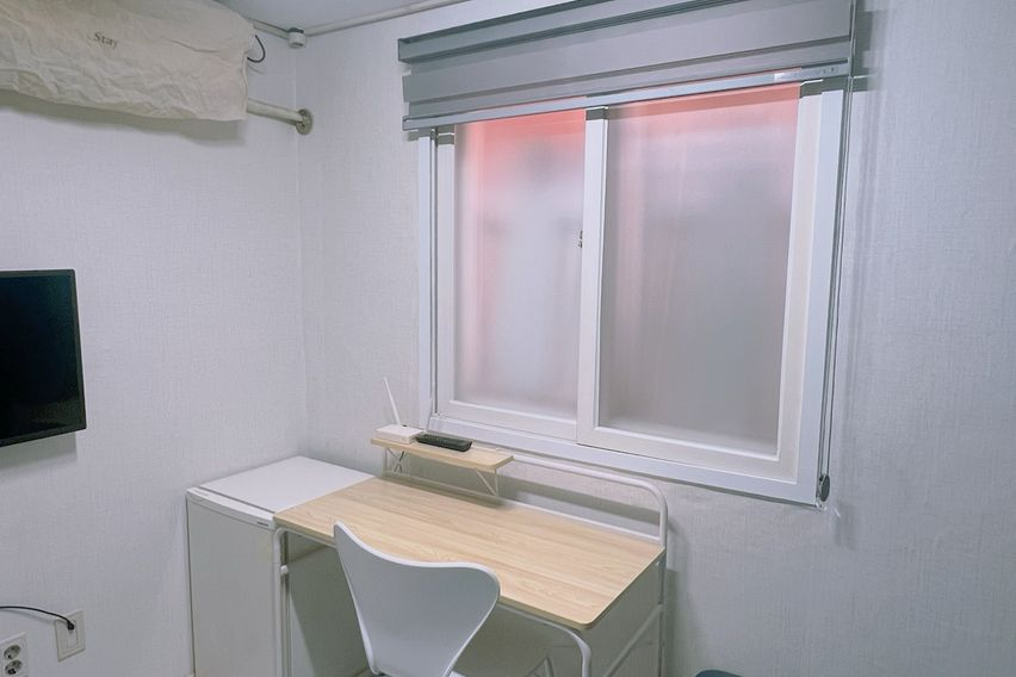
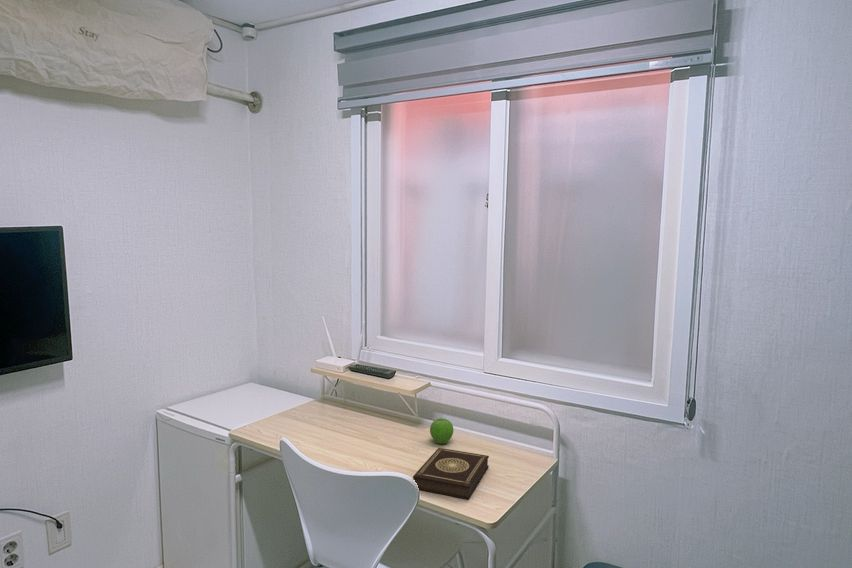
+ fruit [429,417,455,445]
+ book [412,447,490,500]
